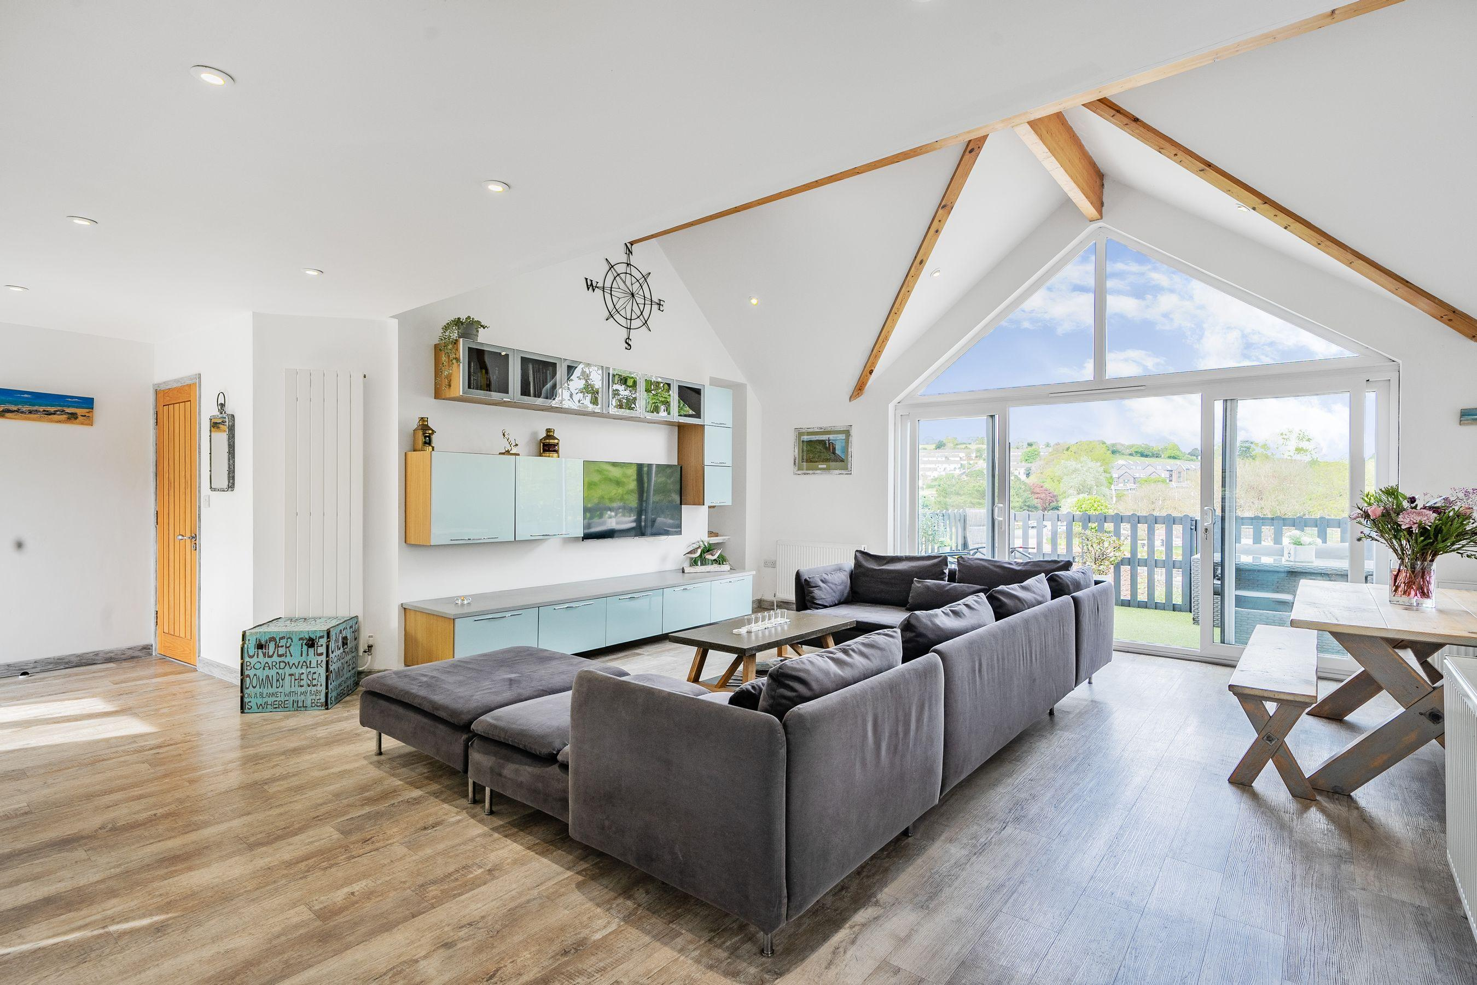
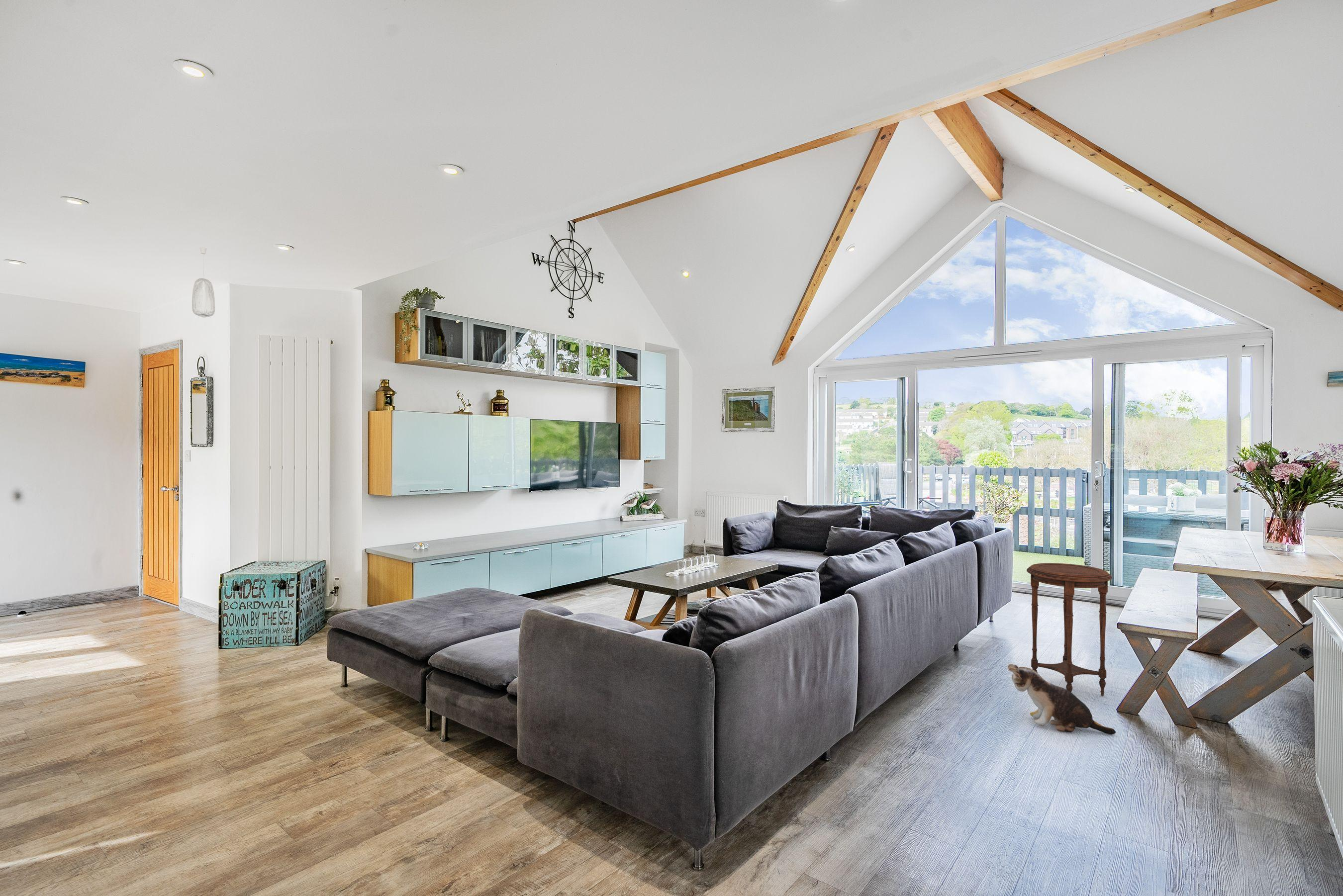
+ side table [1026,562,1113,697]
+ pendant light [192,247,215,318]
+ plush toy [1007,664,1116,735]
